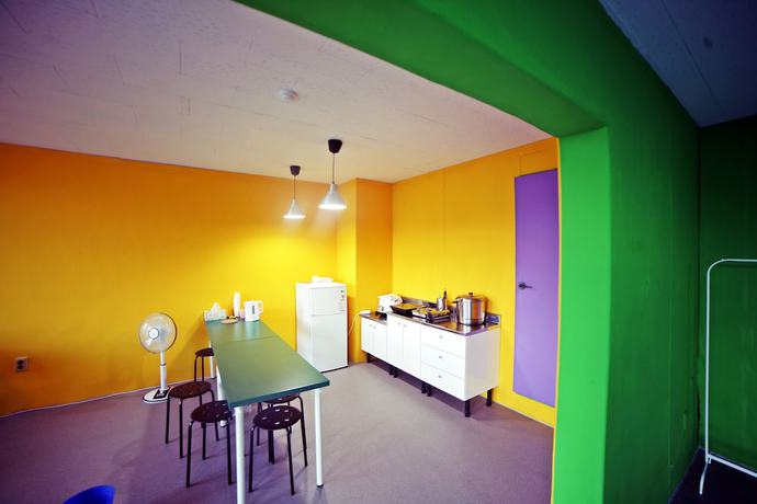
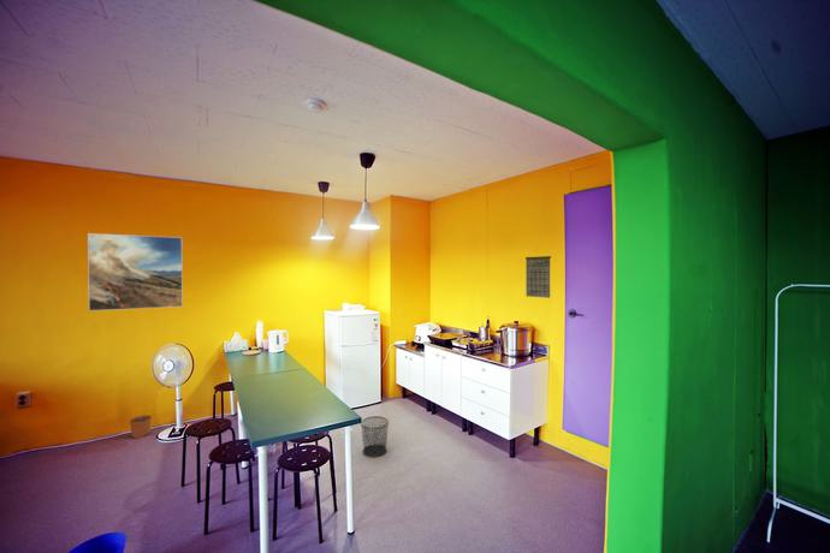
+ calendar [524,248,552,299]
+ waste bin [360,415,390,458]
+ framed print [87,232,184,313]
+ plant pot [129,410,153,439]
